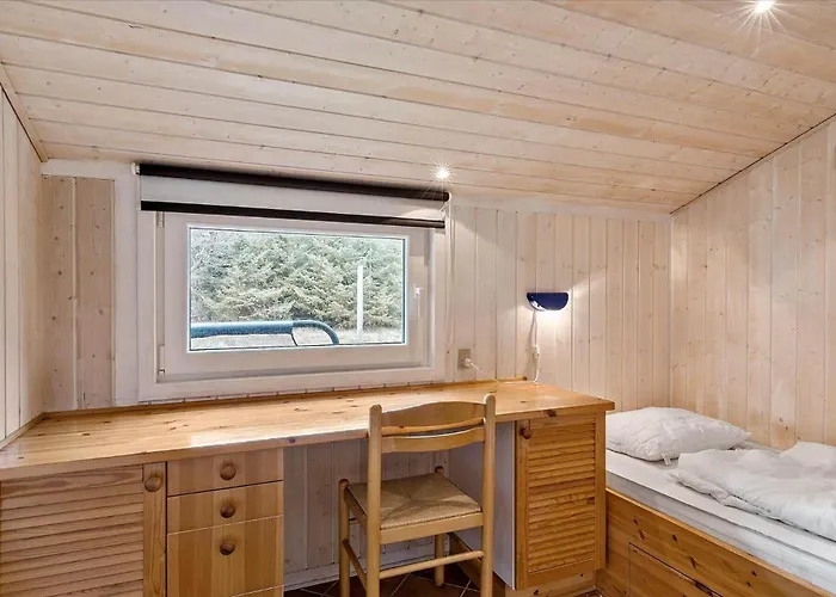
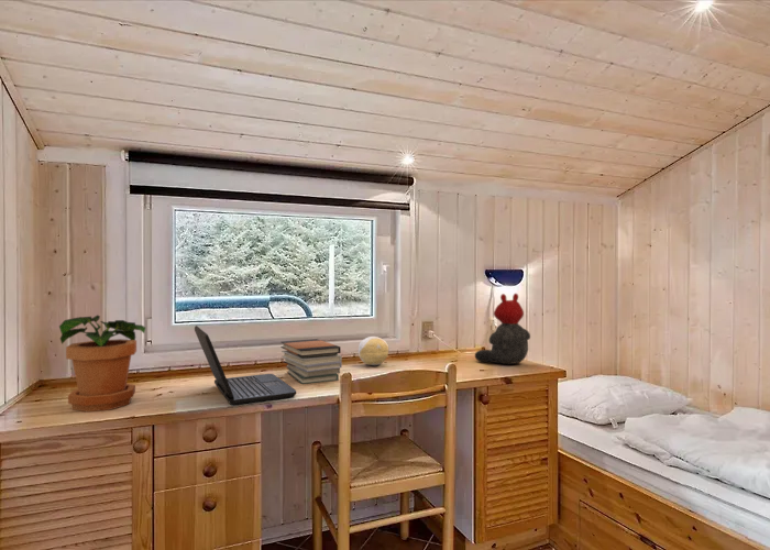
+ potted plant [58,314,146,414]
+ laptop [194,324,297,407]
+ teddy bear [474,293,531,365]
+ decorative ball [358,336,389,366]
+ book stack [279,338,343,385]
